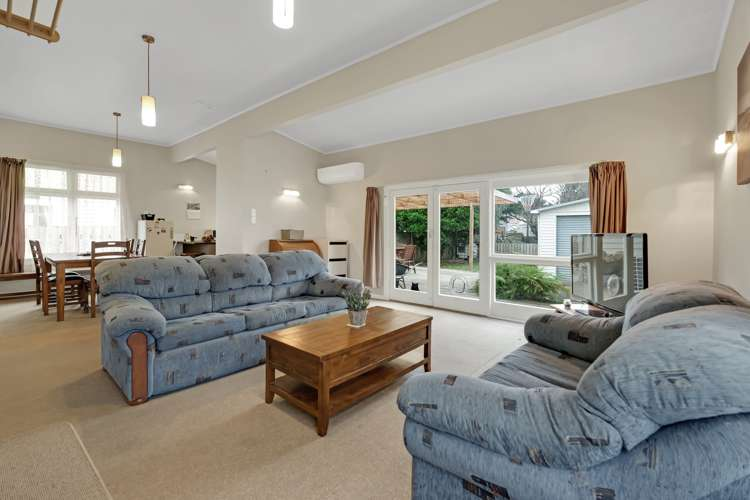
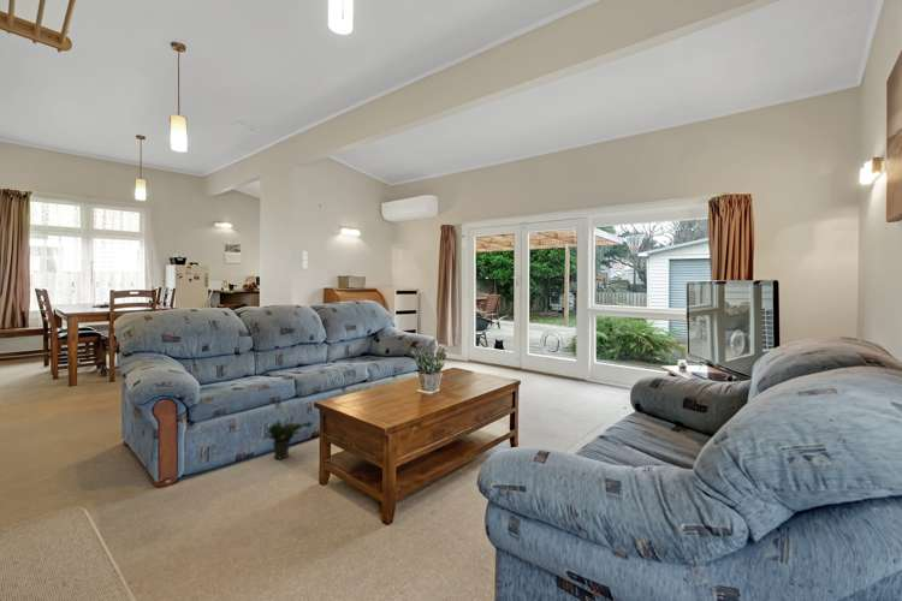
+ potted plant [261,412,314,460]
